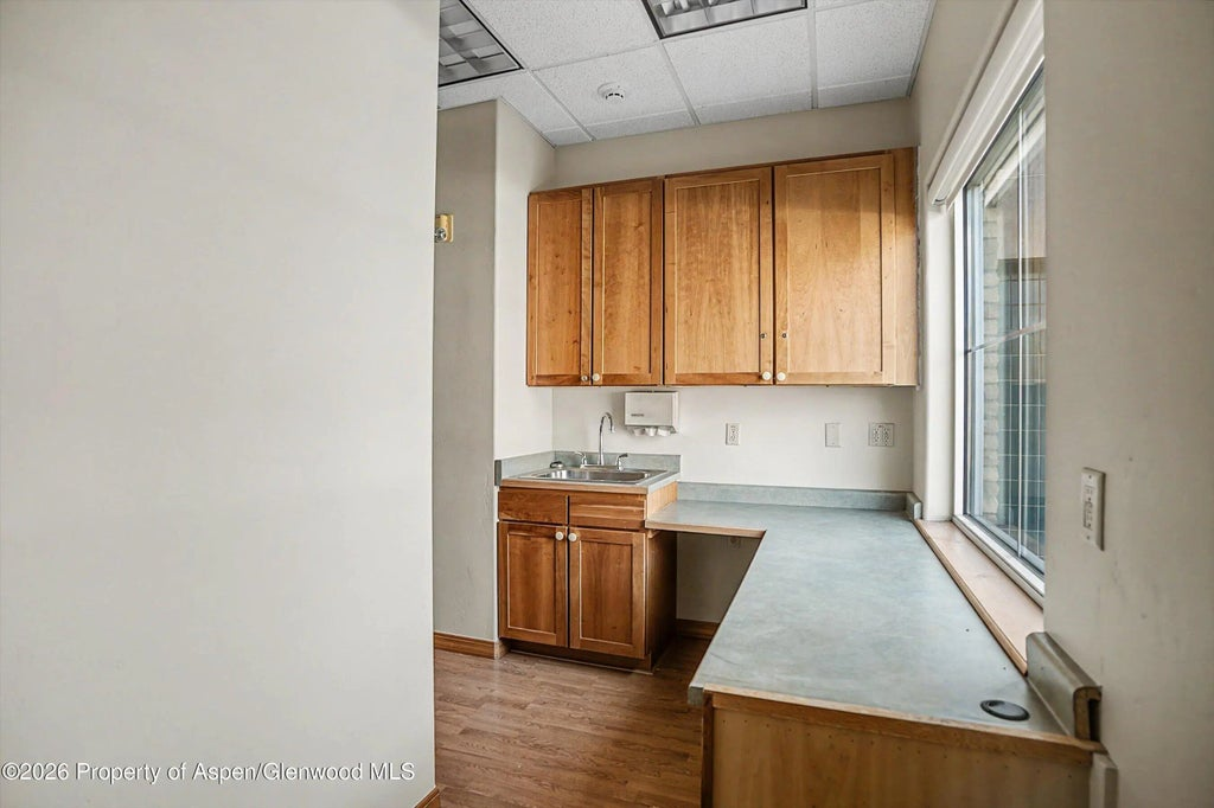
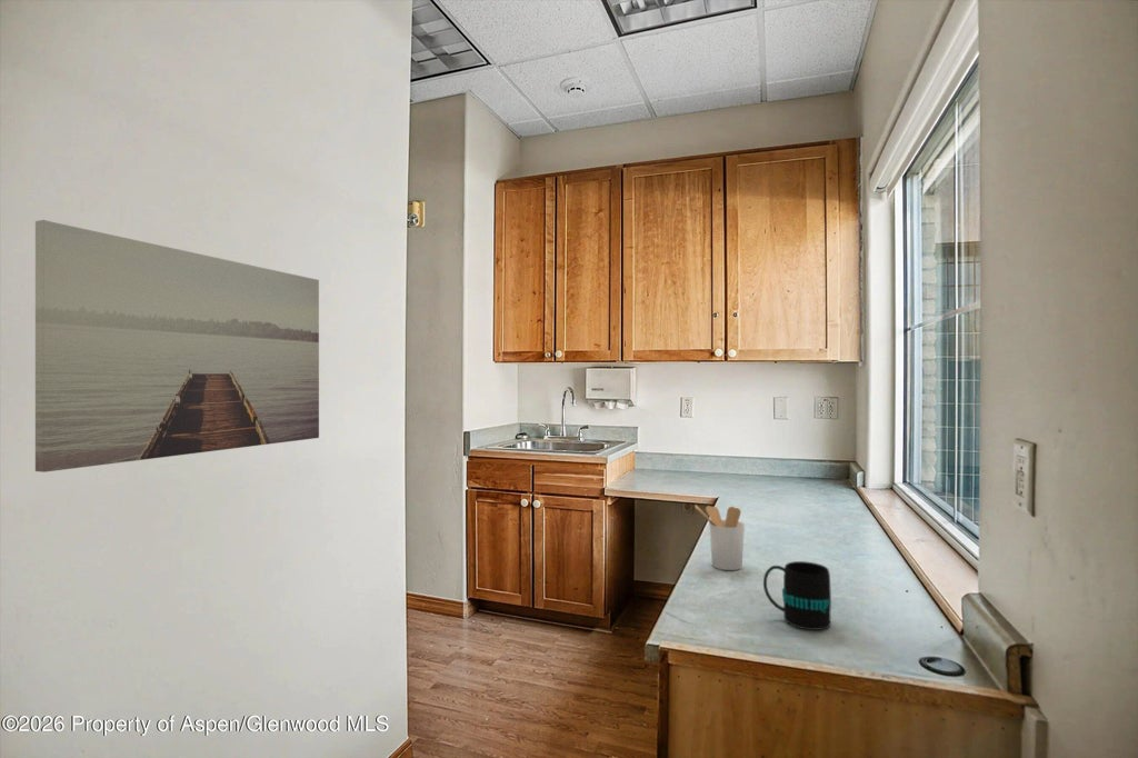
+ mug [762,560,832,631]
+ utensil holder [693,503,746,571]
+ wall art [34,219,320,473]
